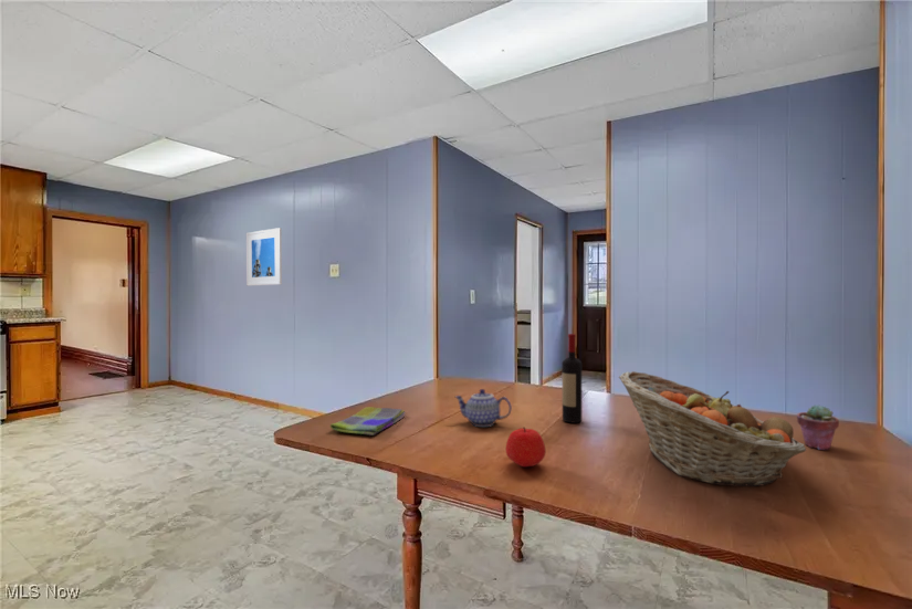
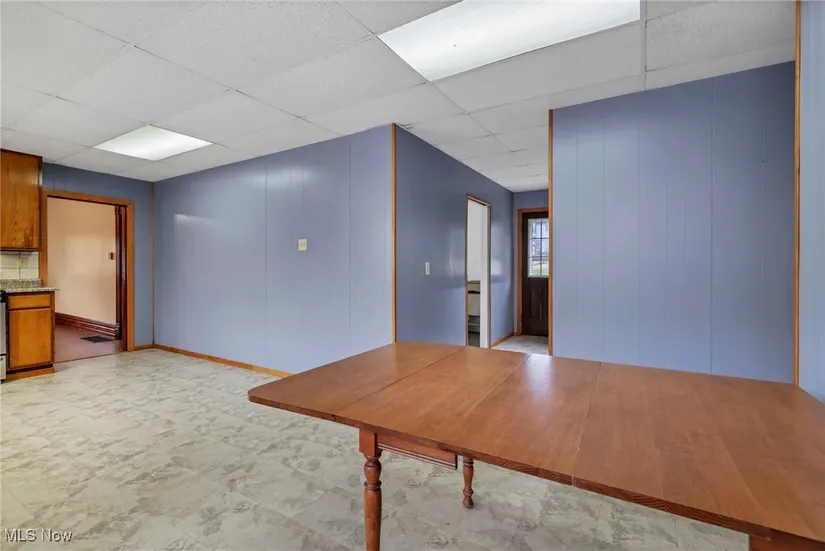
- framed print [245,227,283,287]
- teapot [454,388,513,428]
- wine bottle [560,333,583,424]
- dish towel [329,406,407,437]
- potted succulent [796,403,840,451]
- fruit basket [618,370,807,487]
- apple [505,427,547,469]
